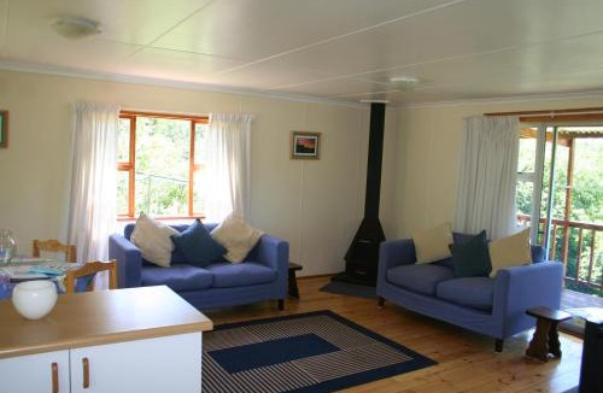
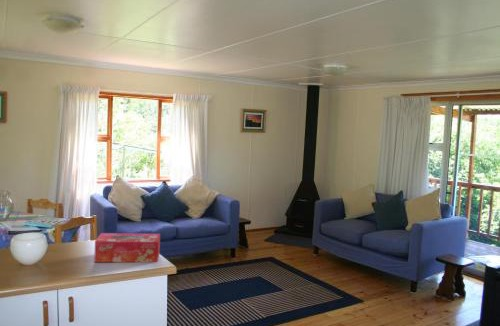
+ tissue box [93,232,161,263]
